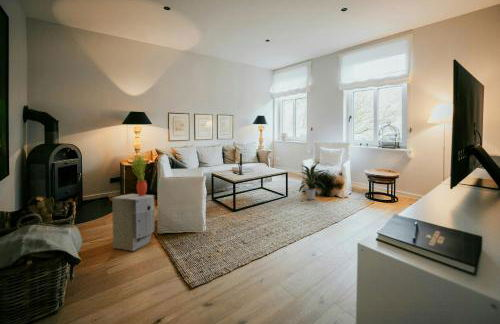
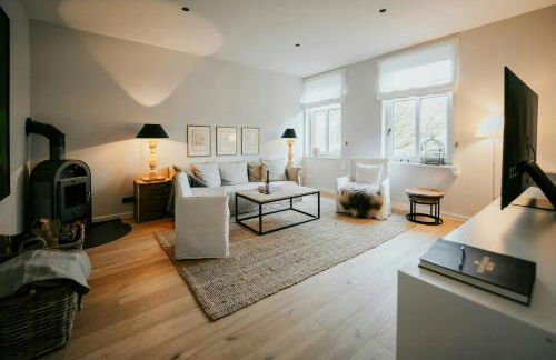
- air purifier [111,193,155,252]
- potted plant [129,151,149,196]
- indoor plant [298,163,326,201]
